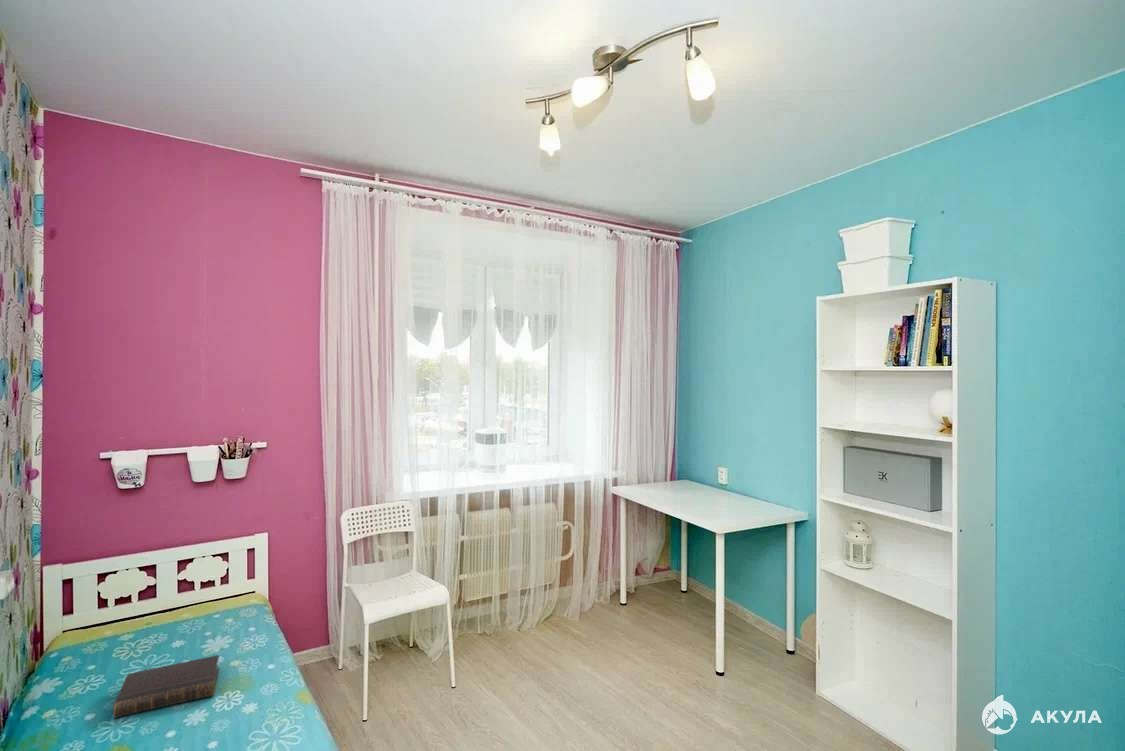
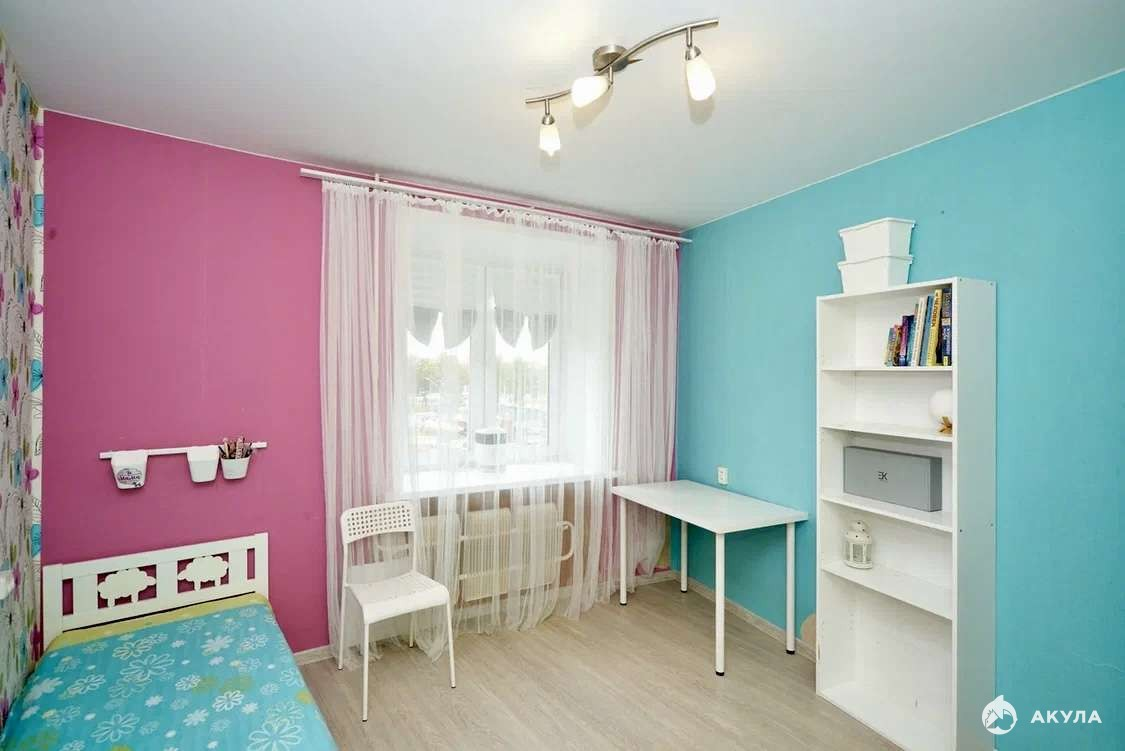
- book [112,654,220,719]
